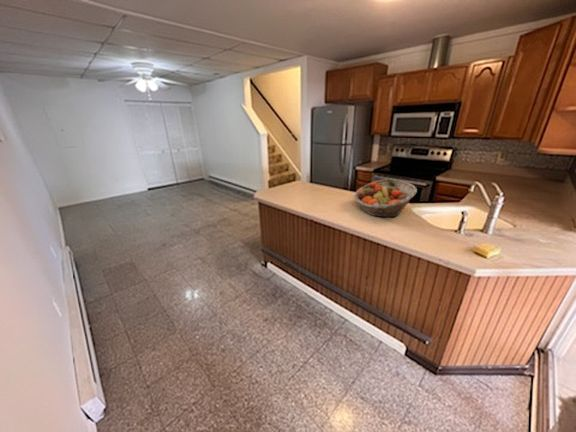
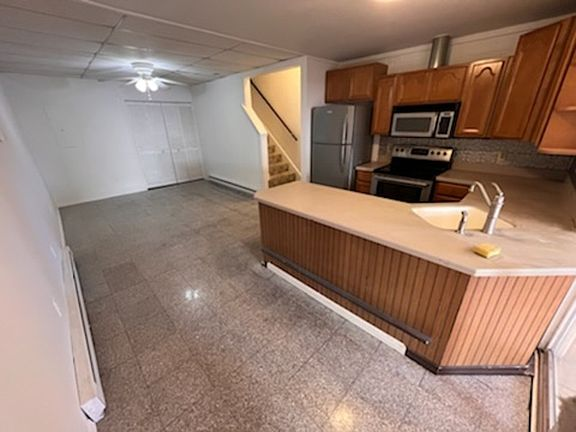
- fruit basket [353,178,418,218]
